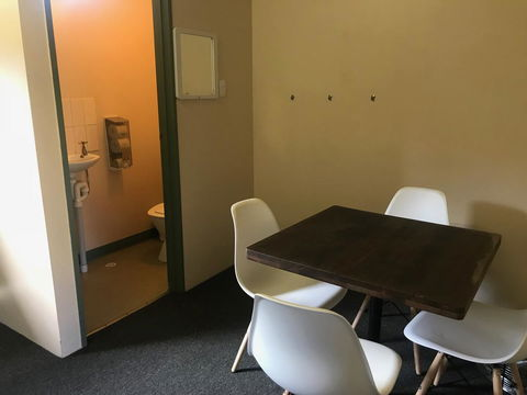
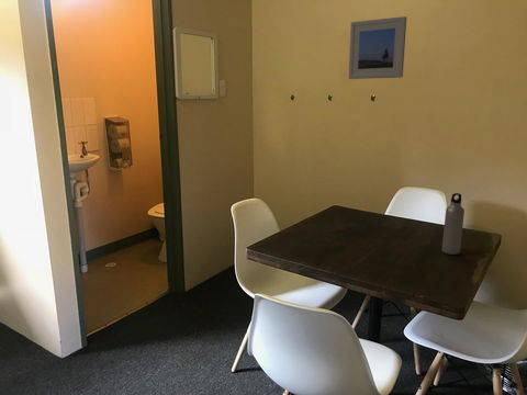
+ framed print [348,15,407,80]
+ water bottle [441,192,466,256]
